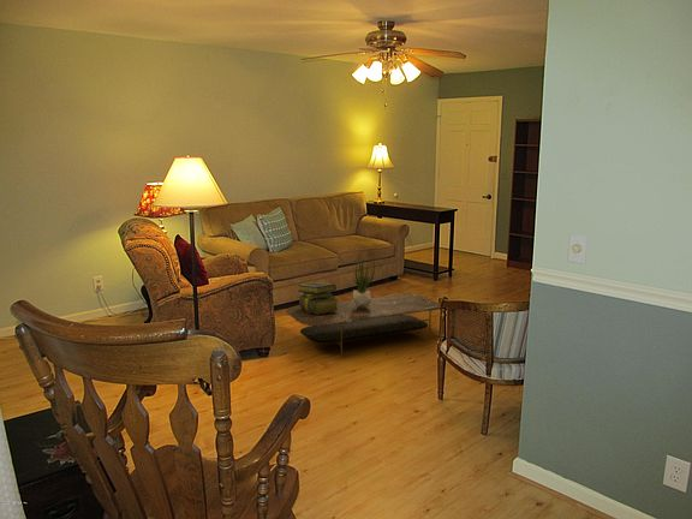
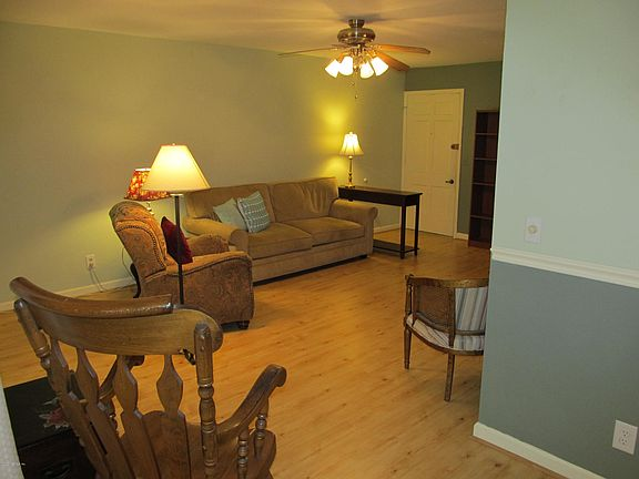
- potted plant [351,256,376,309]
- stack of books [297,281,340,315]
- coffee table [285,293,441,359]
